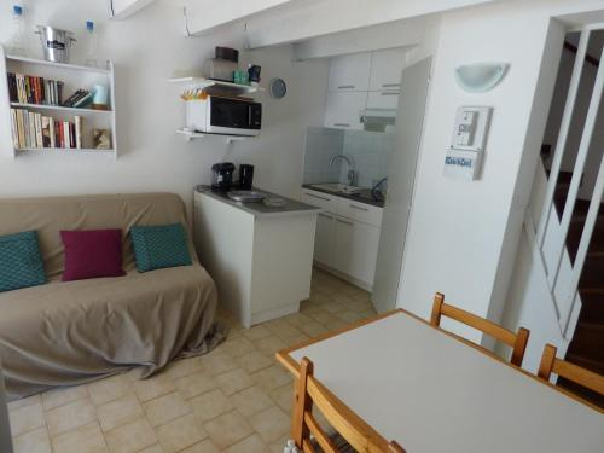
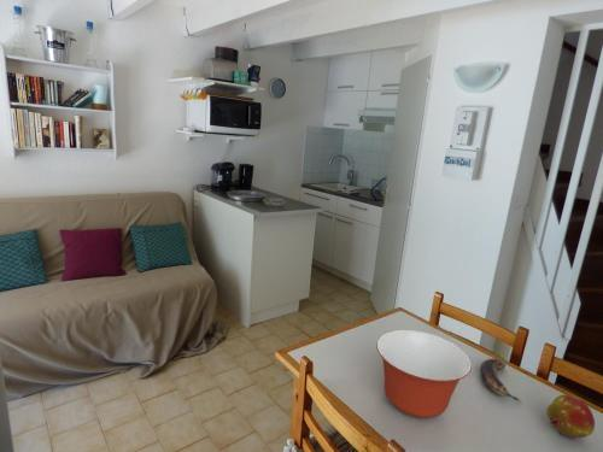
+ mixing bowl [375,329,473,419]
+ fruit [545,393,596,439]
+ banana [479,358,522,404]
